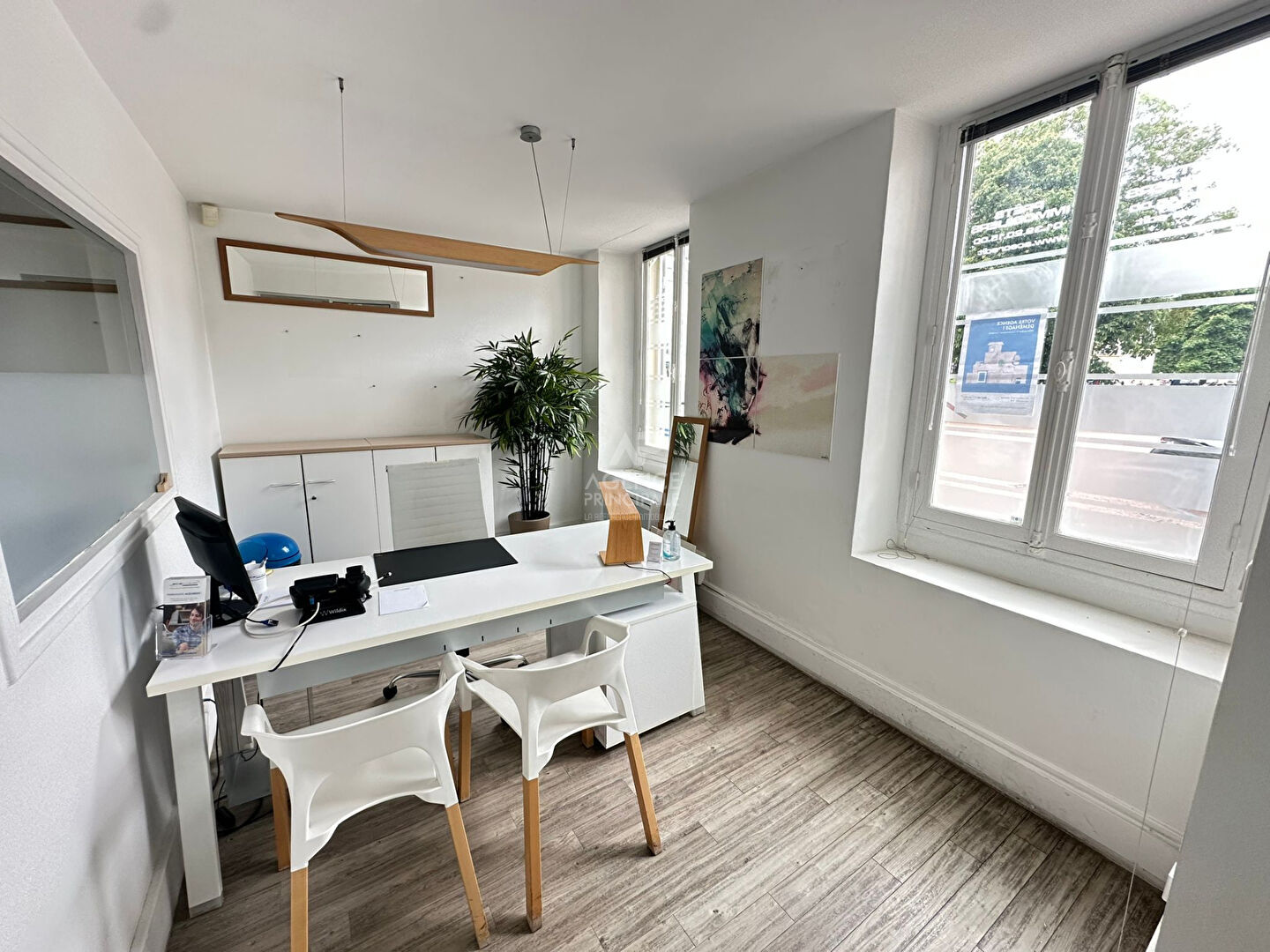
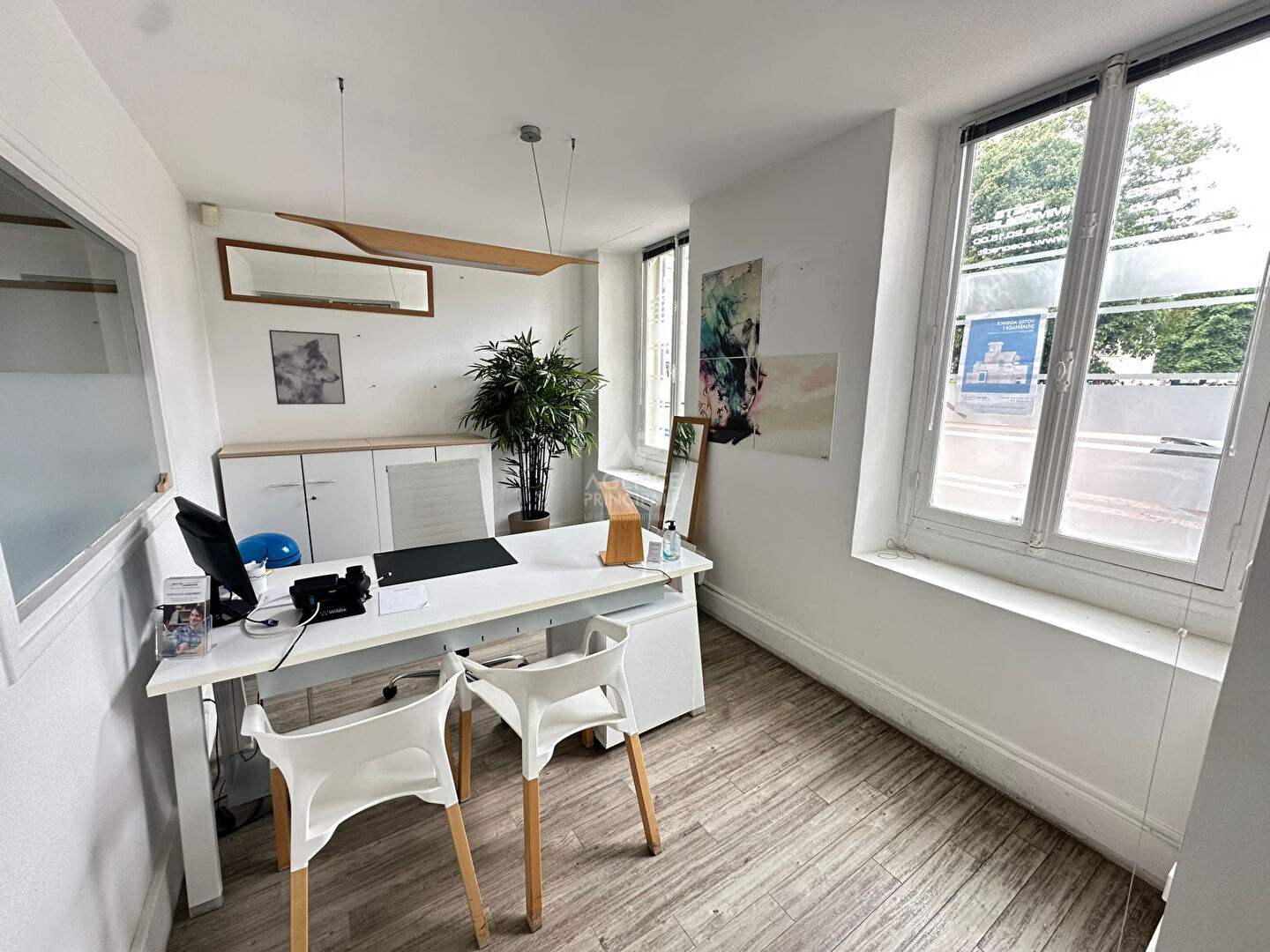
+ wall art [268,329,346,405]
